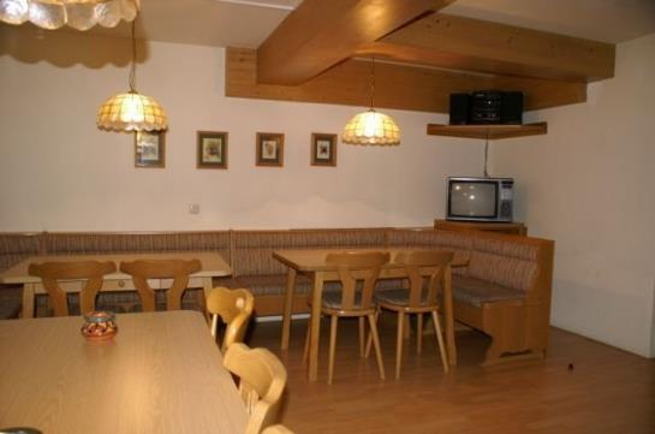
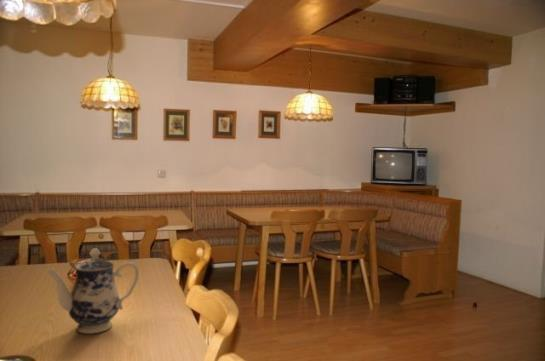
+ teapot [45,248,140,335]
